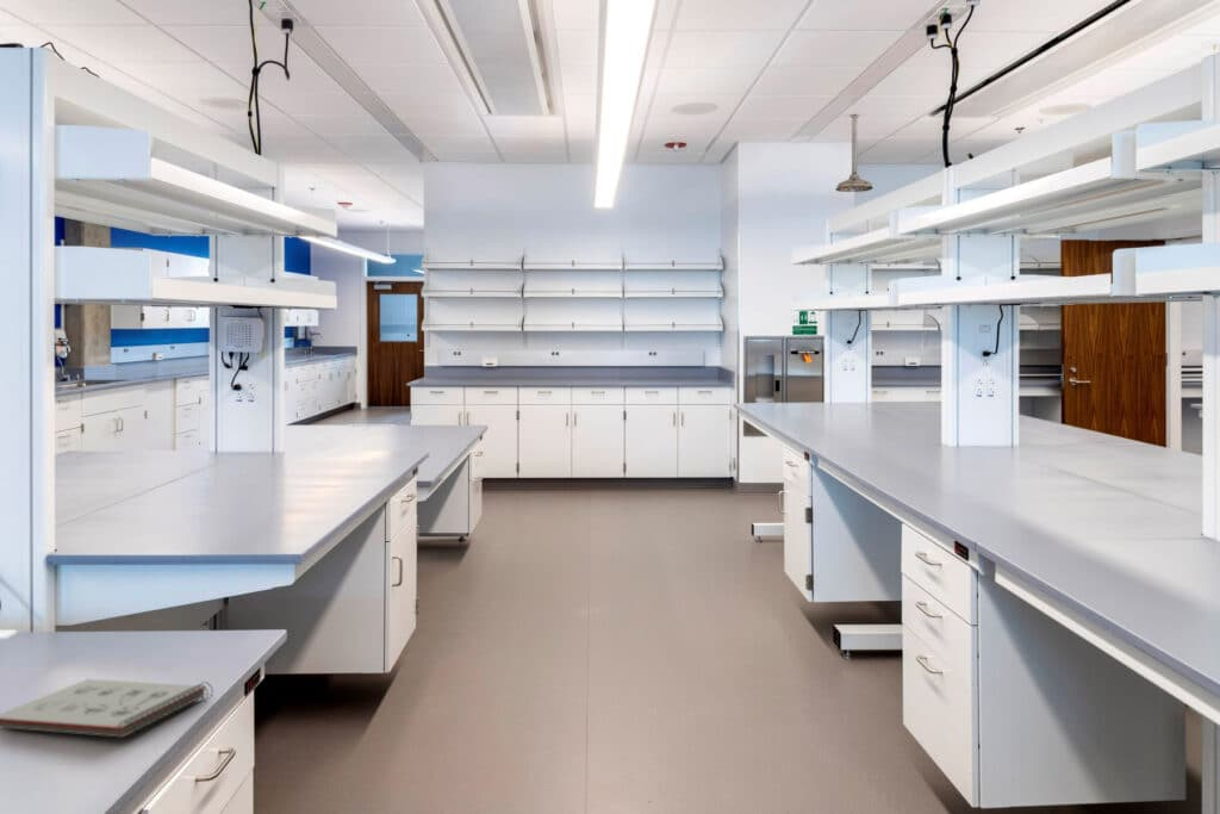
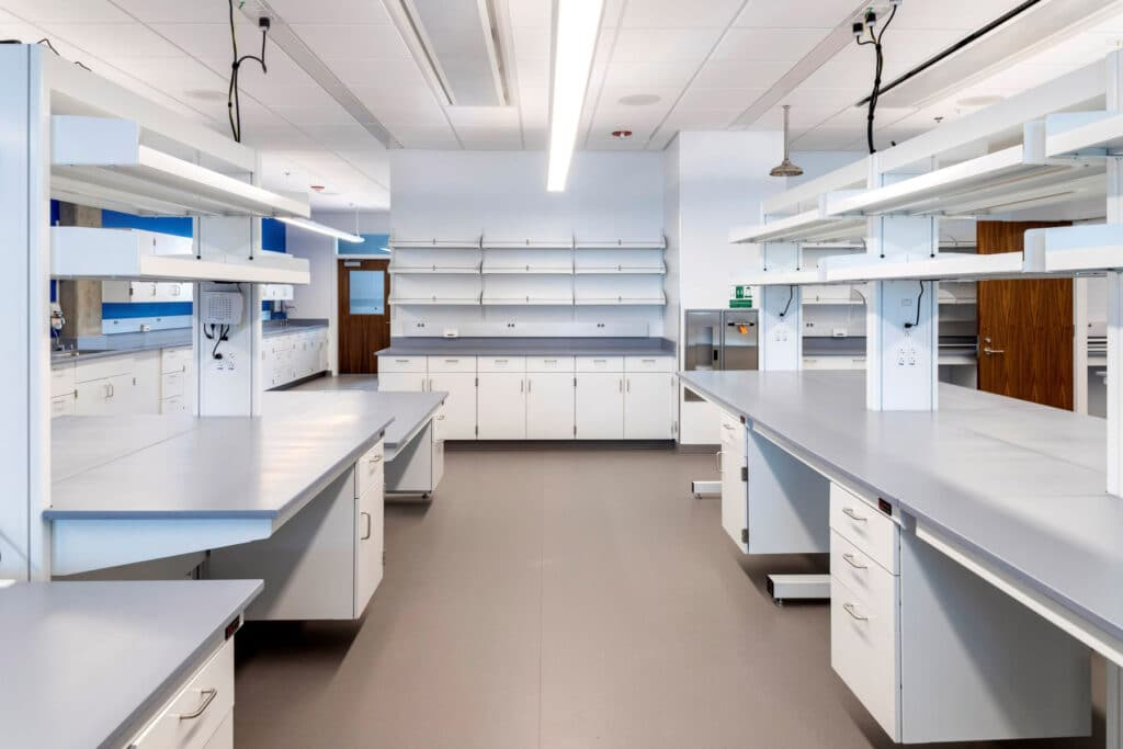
- notepad [0,678,214,741]
